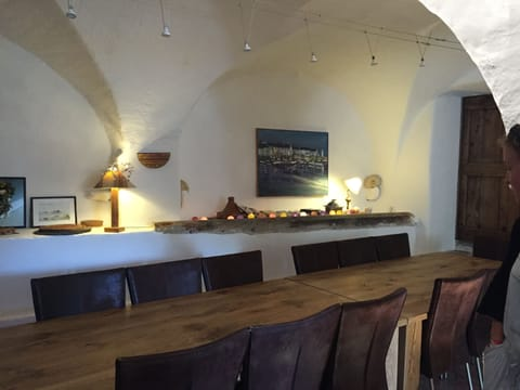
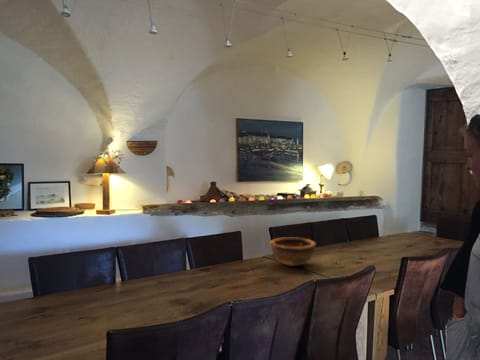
+ bowl [269,236,317,267]
